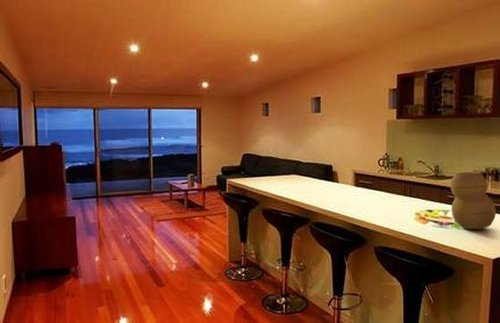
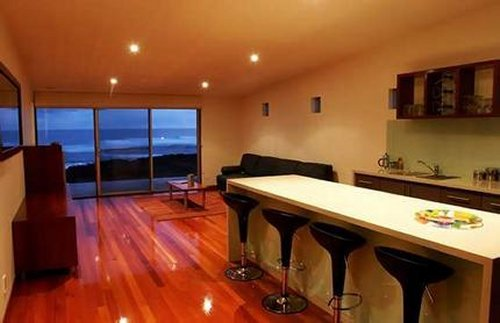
- vase [450,171,497,230]
